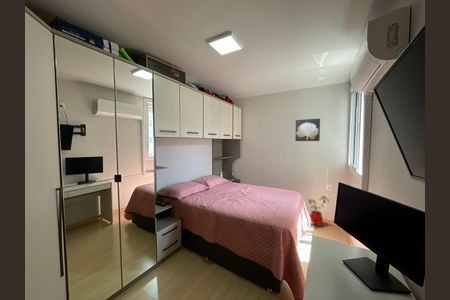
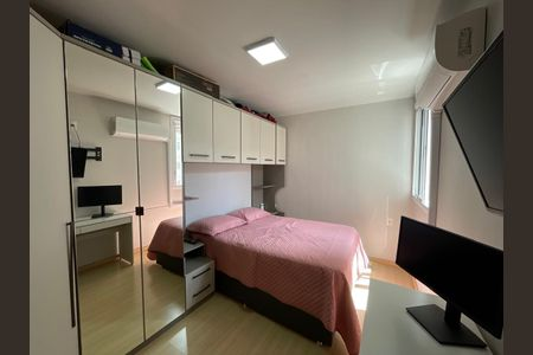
- wall art [294,117,321,142]
- house plant [306,195,330,229]
